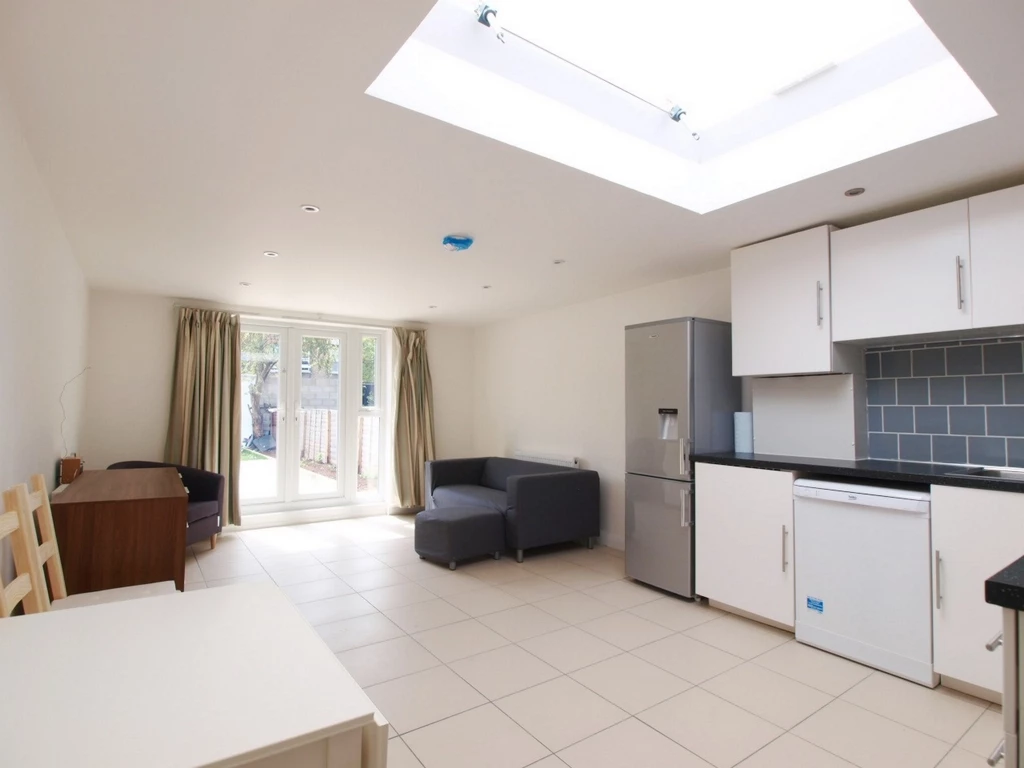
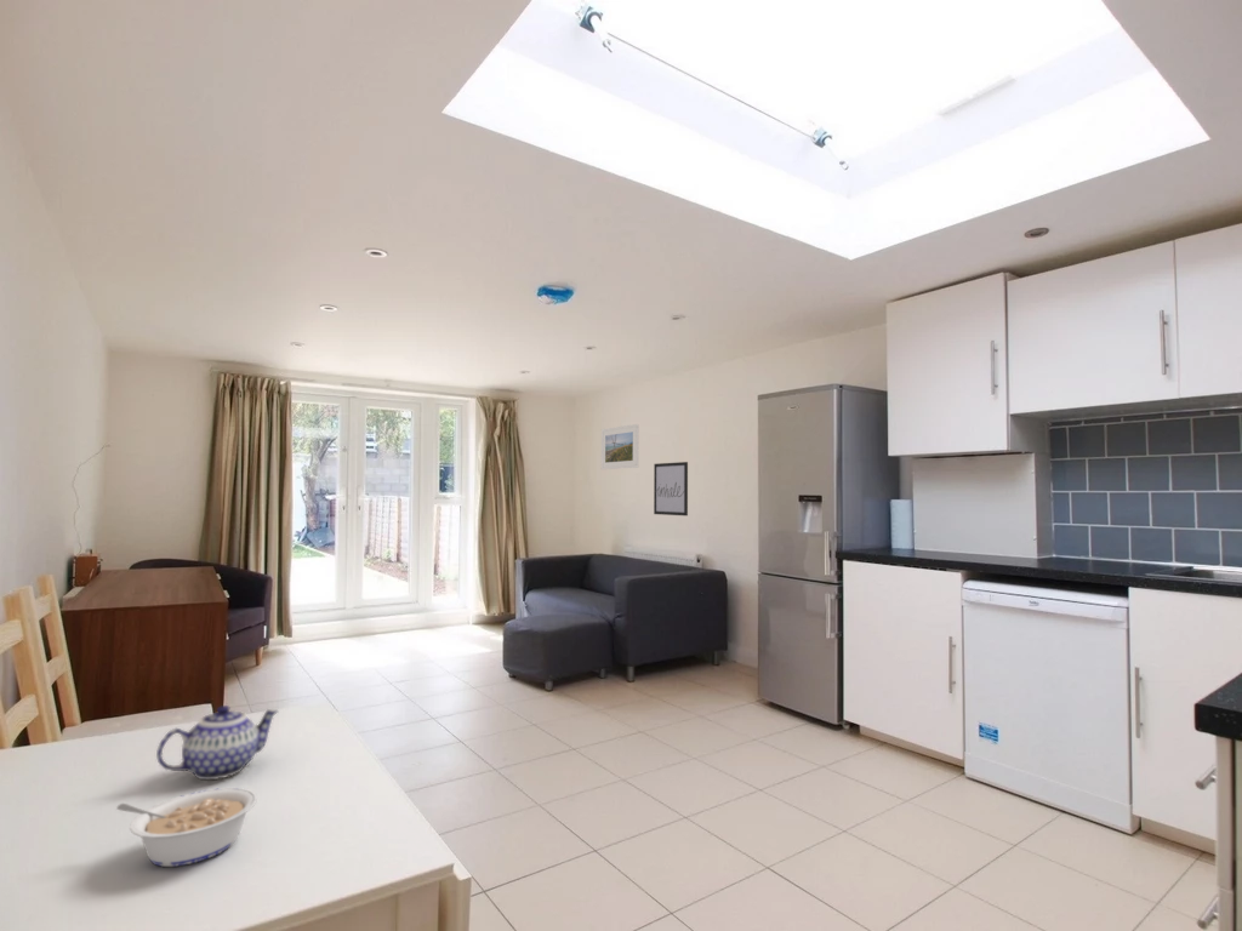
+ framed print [600,423,639,470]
+ wall art [653,461,689,516]
+ legume [115,787,258,868]
+ teapot [155,704,280,781]
